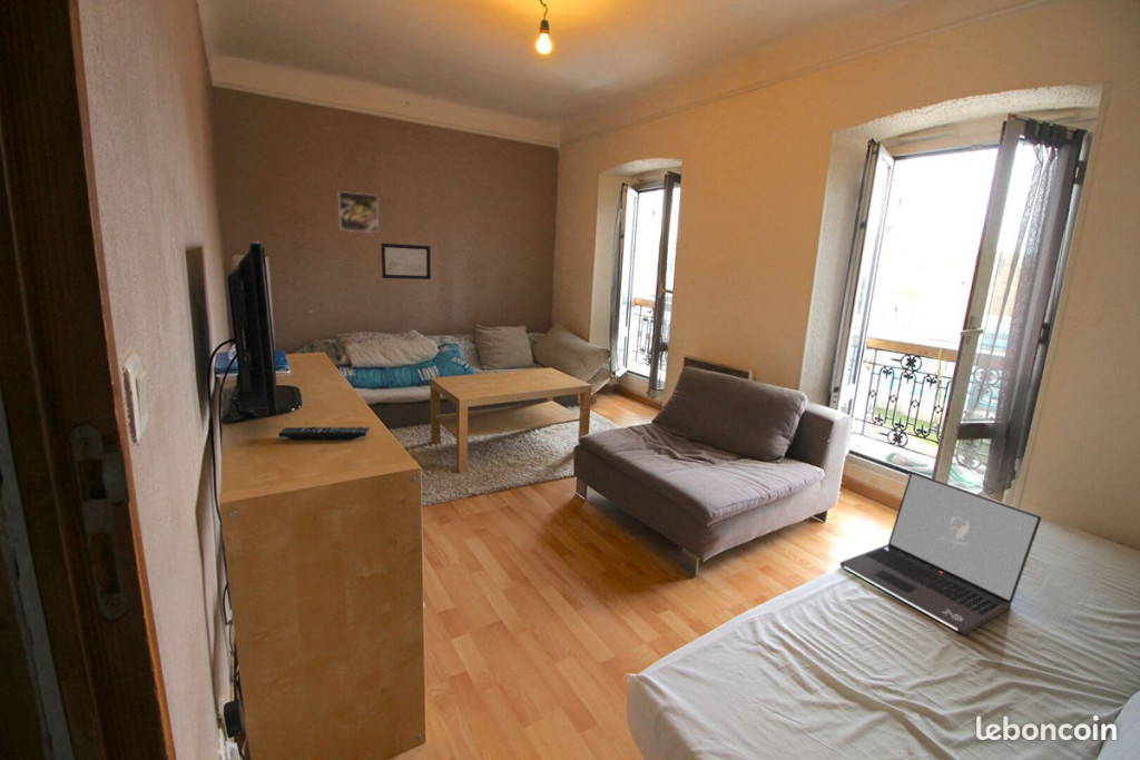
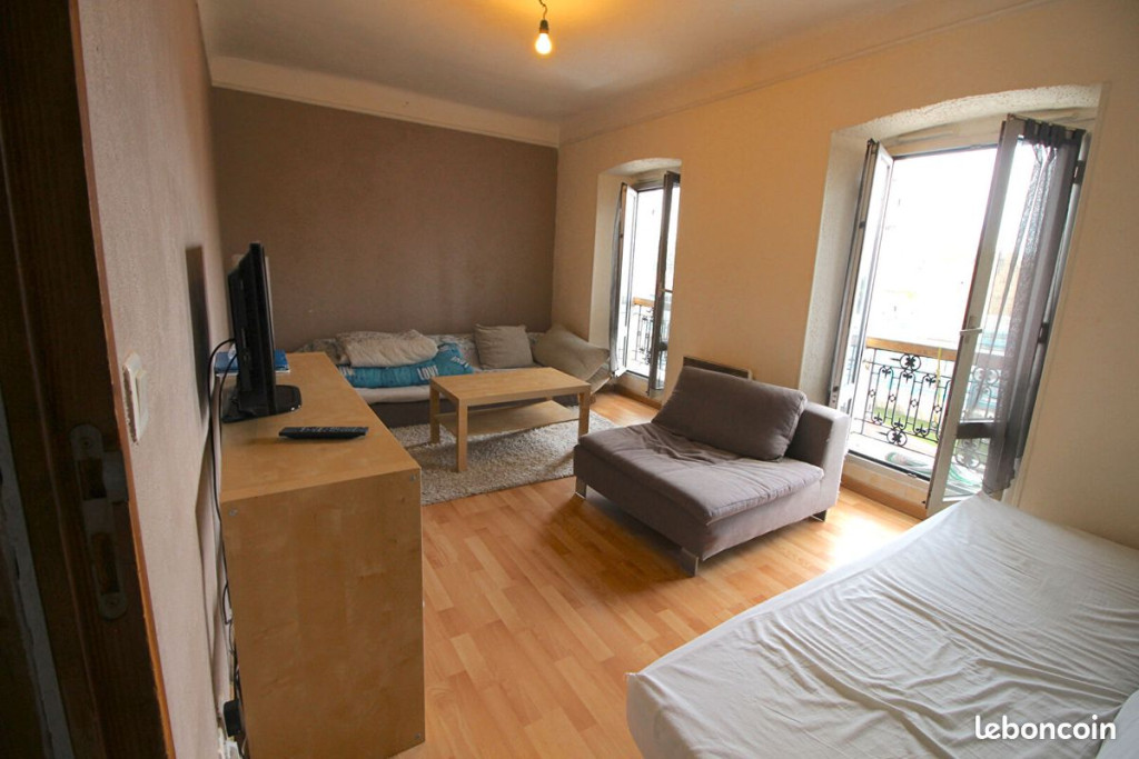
- wall art [380,243,432,280]
- laptop [838,471,1042,636]
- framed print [337,190,380,234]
